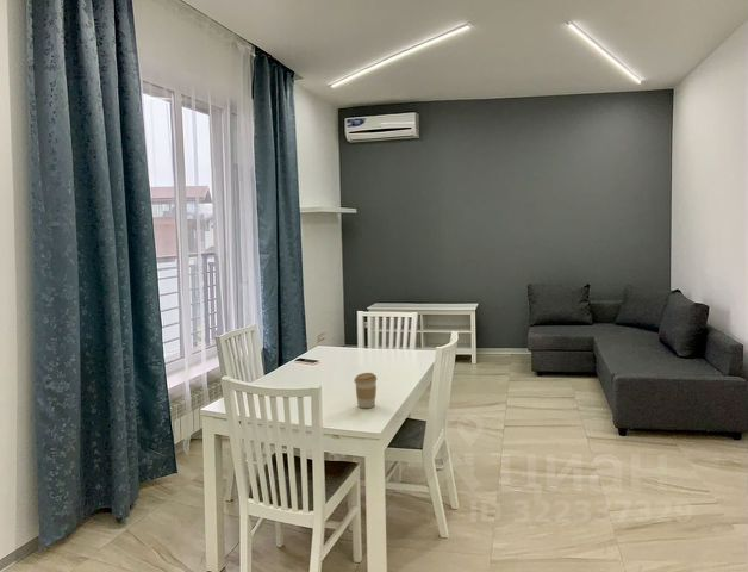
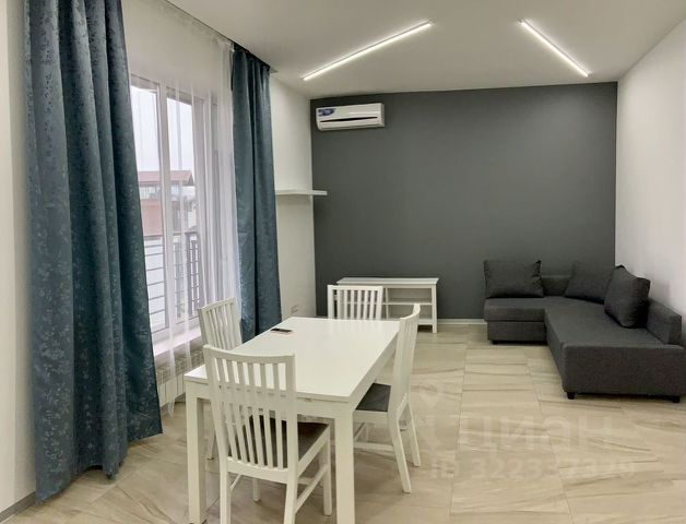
- coffee cup [353,372,378,409]
